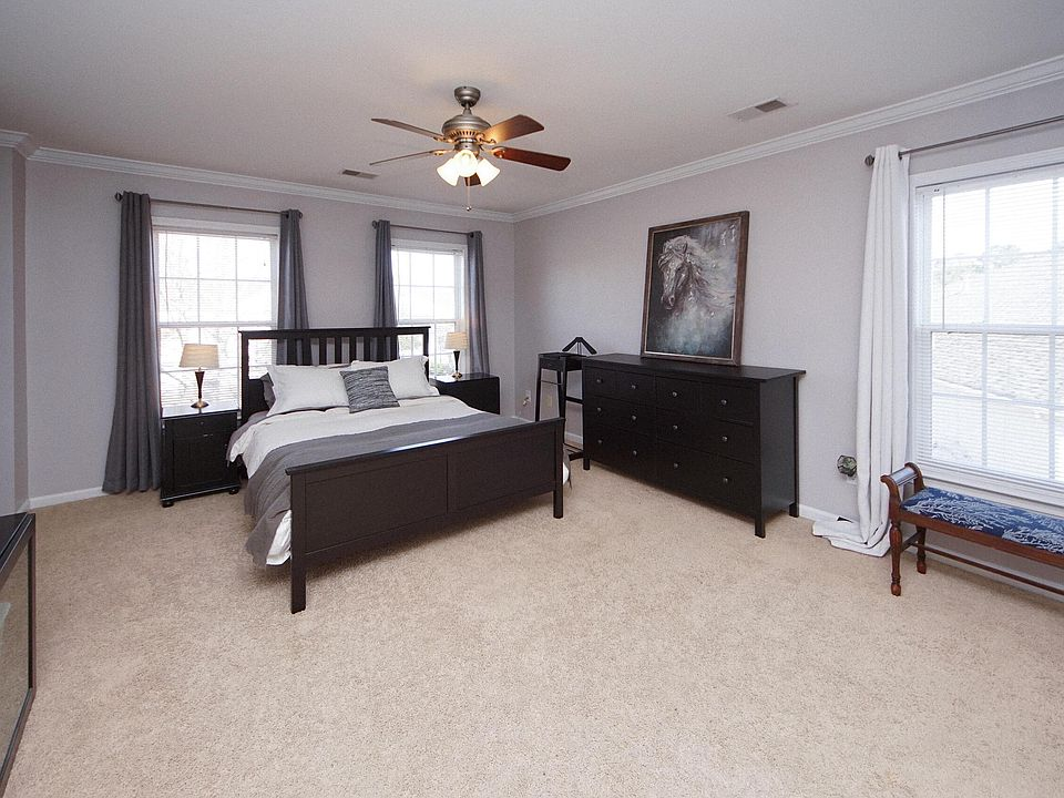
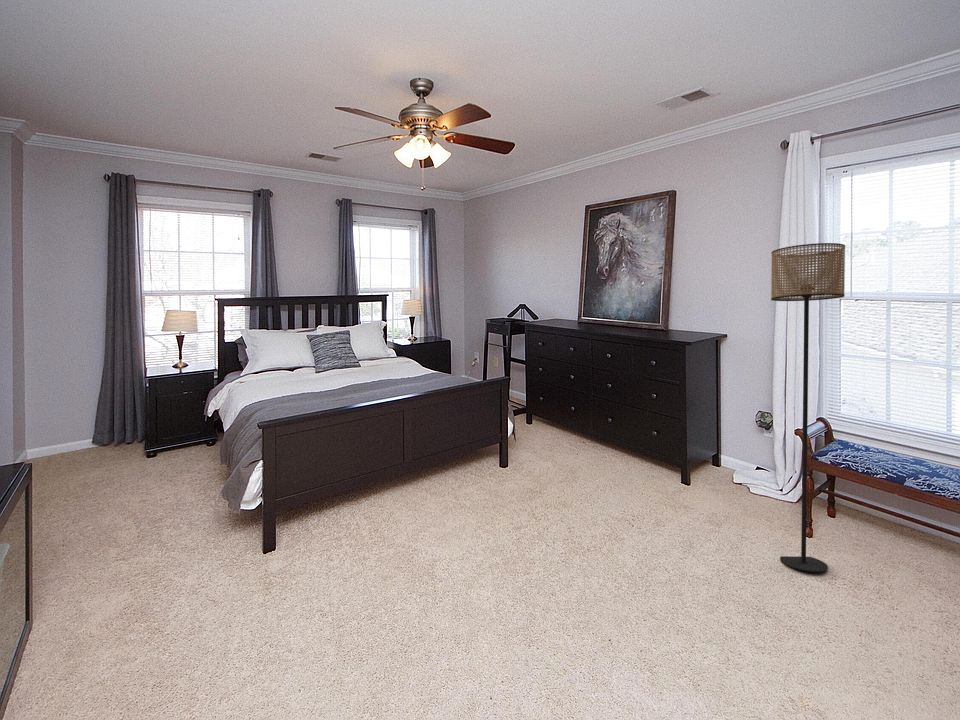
+ floor lamp [770,242,846,573]
